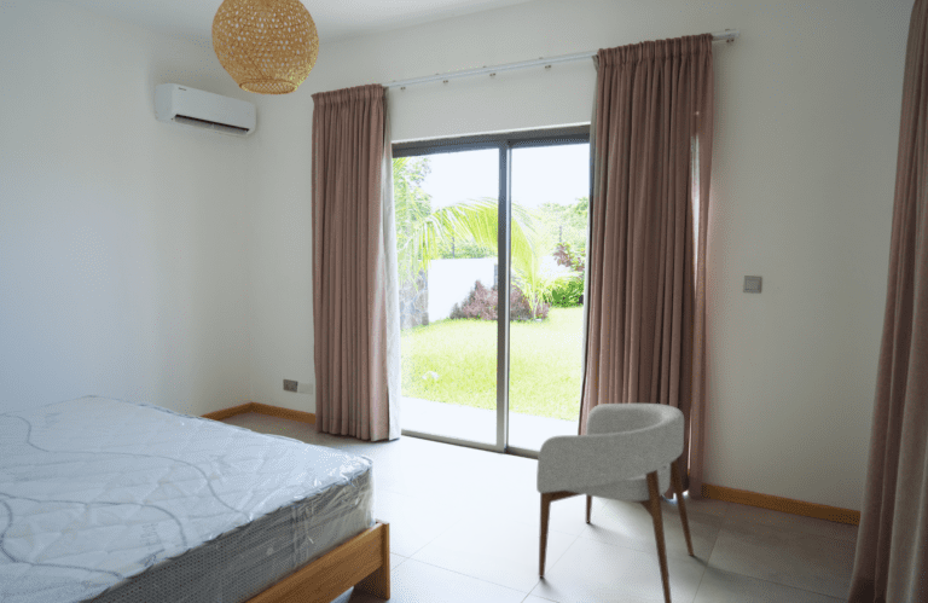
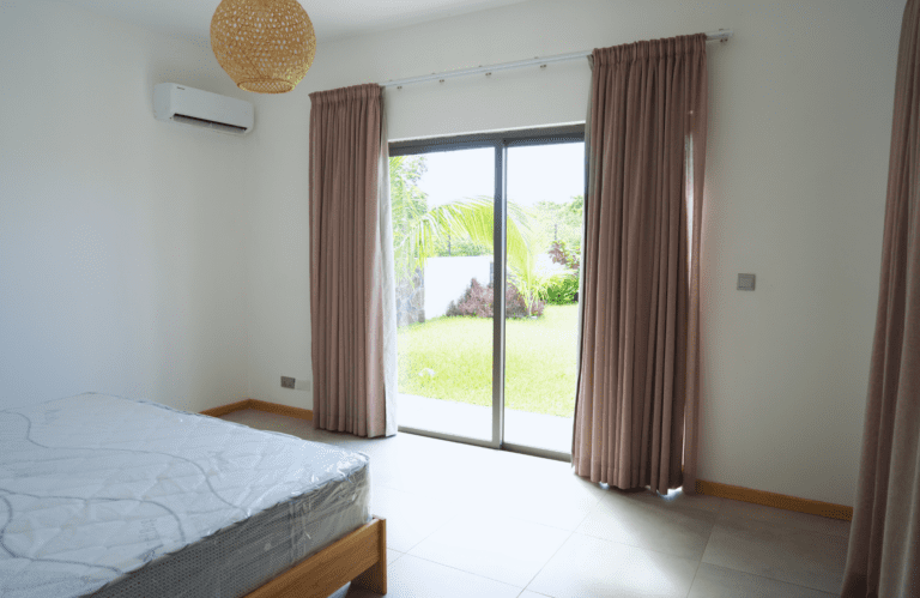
- armchair [535,402,695,603]
